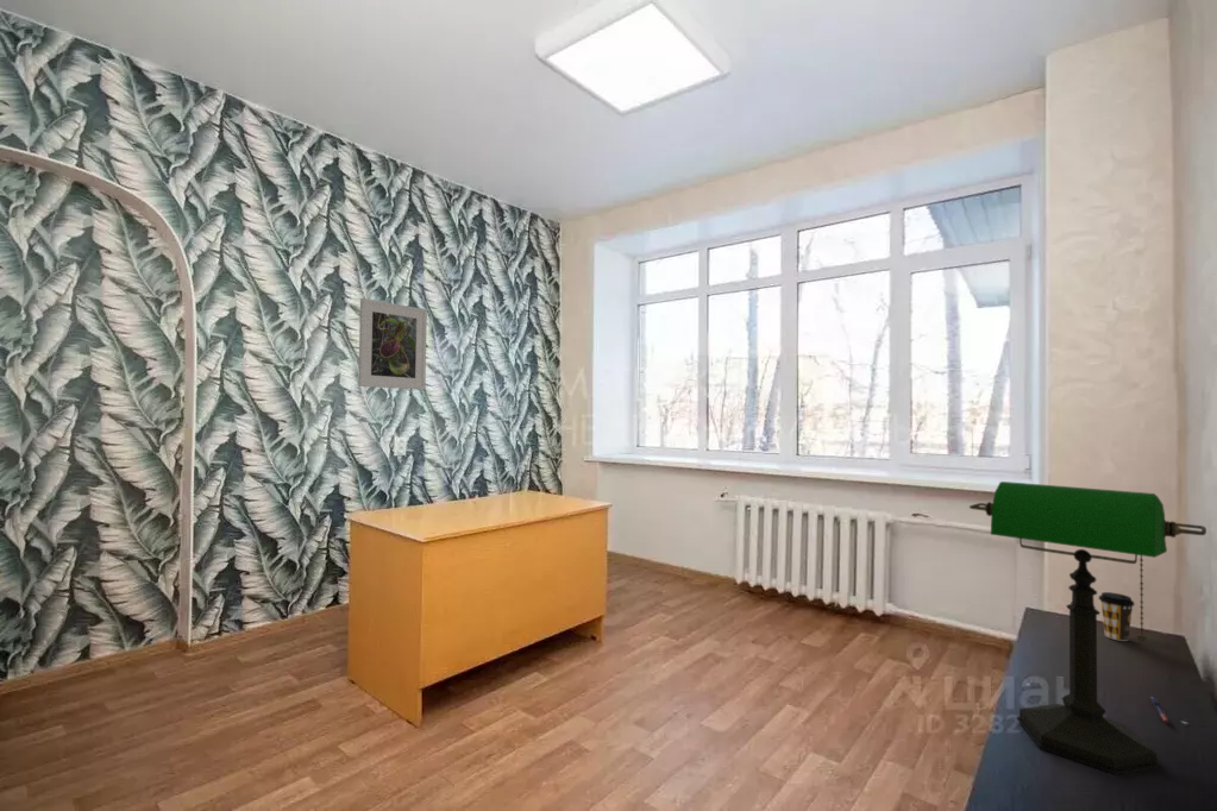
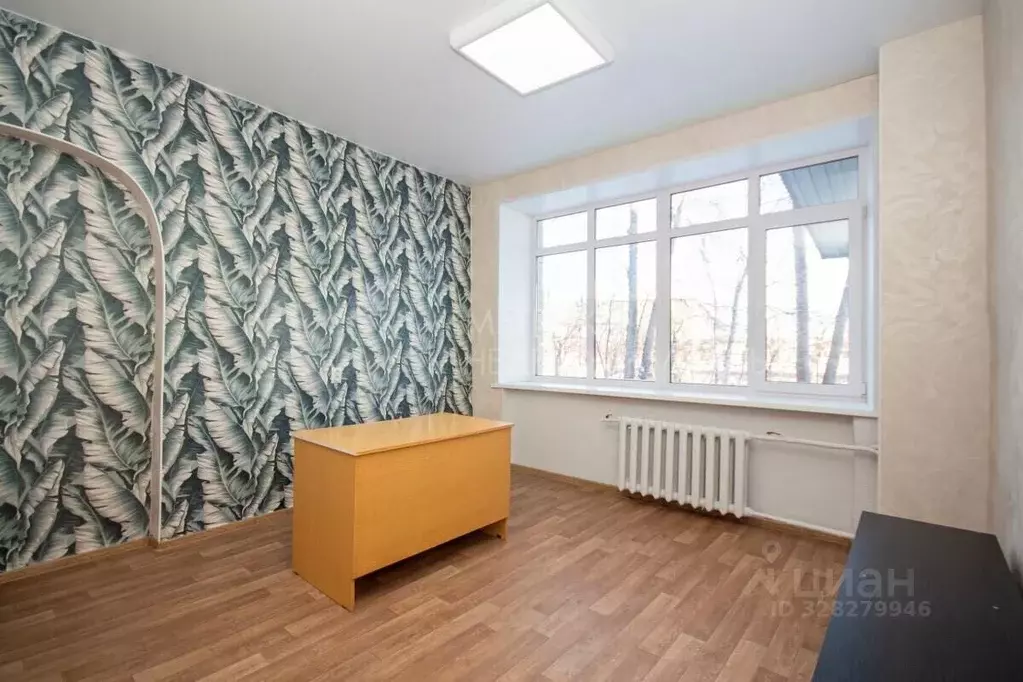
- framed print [357,297,428,391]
- desk lamp [968,480,1207,777]
- coffee cup [1097,591,1136,642]
- pen [1148,696,1171,724]
